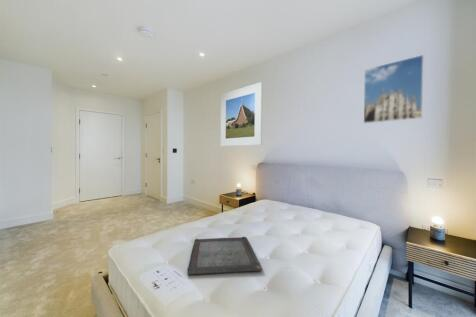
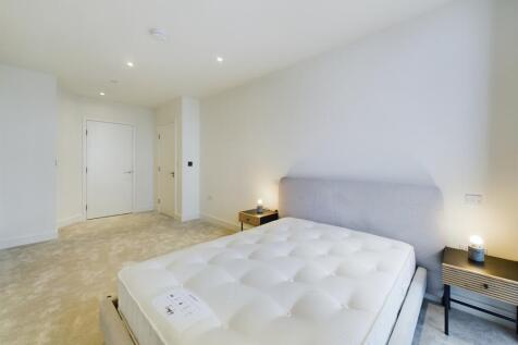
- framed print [220,81,263,147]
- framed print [363,54,425,124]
- serving tray [186,236,263,276]
